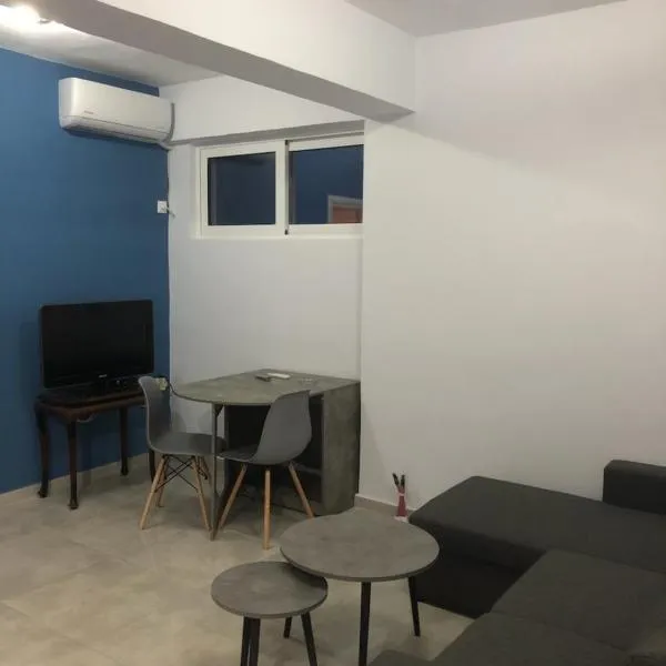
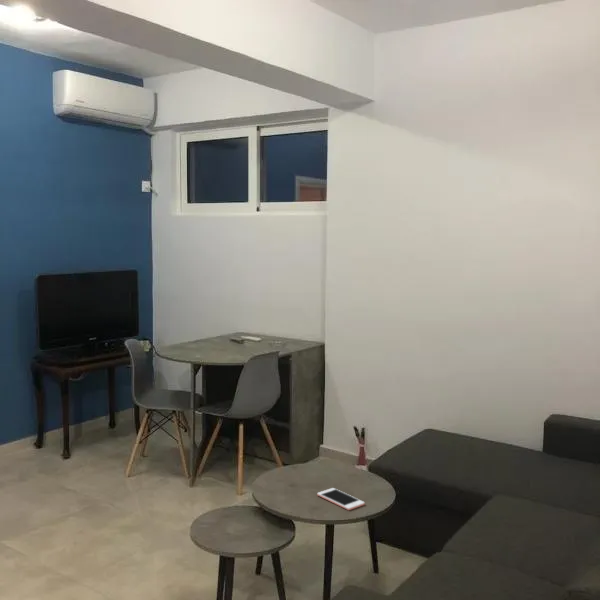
+ cell phone [316,487,366,511]
